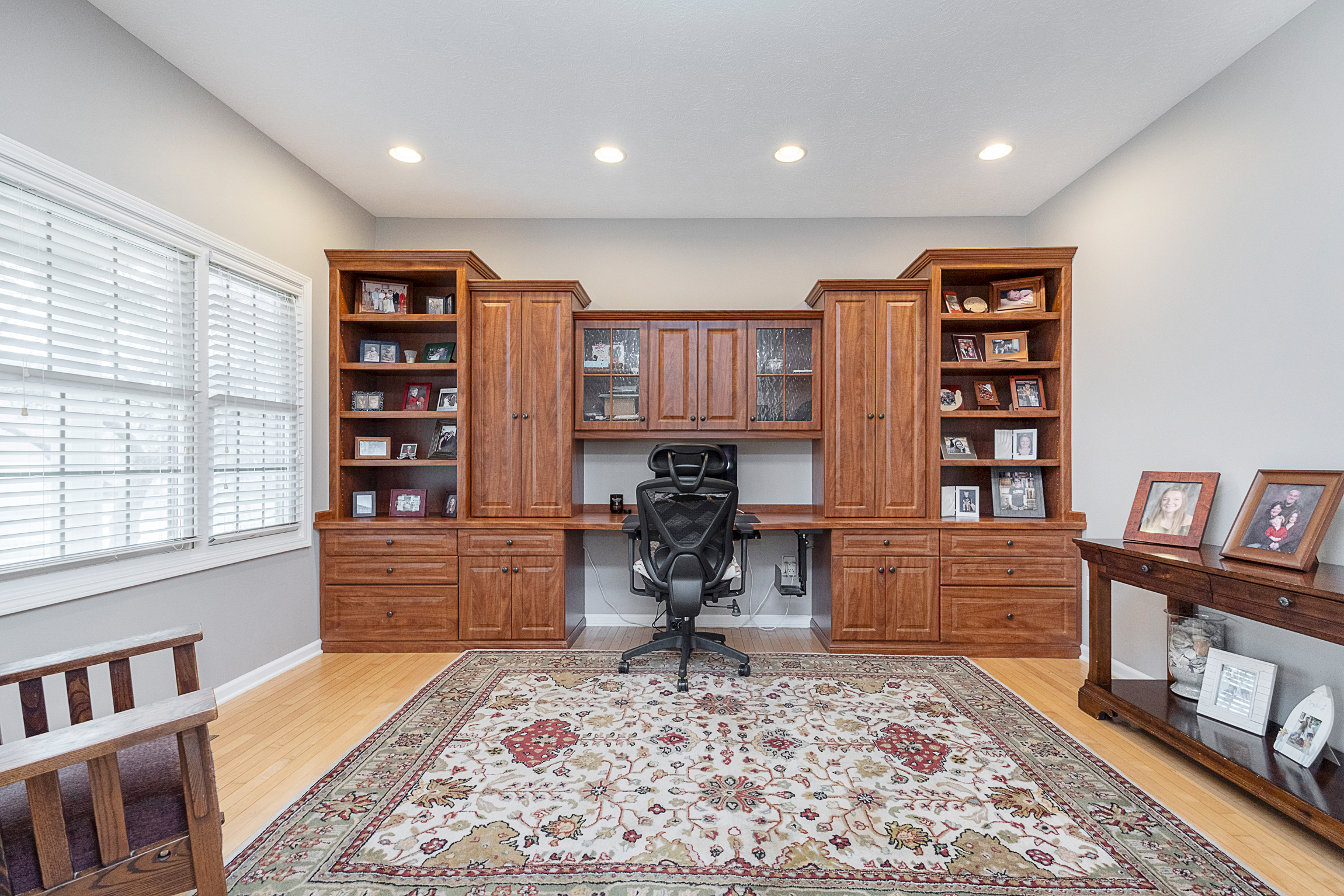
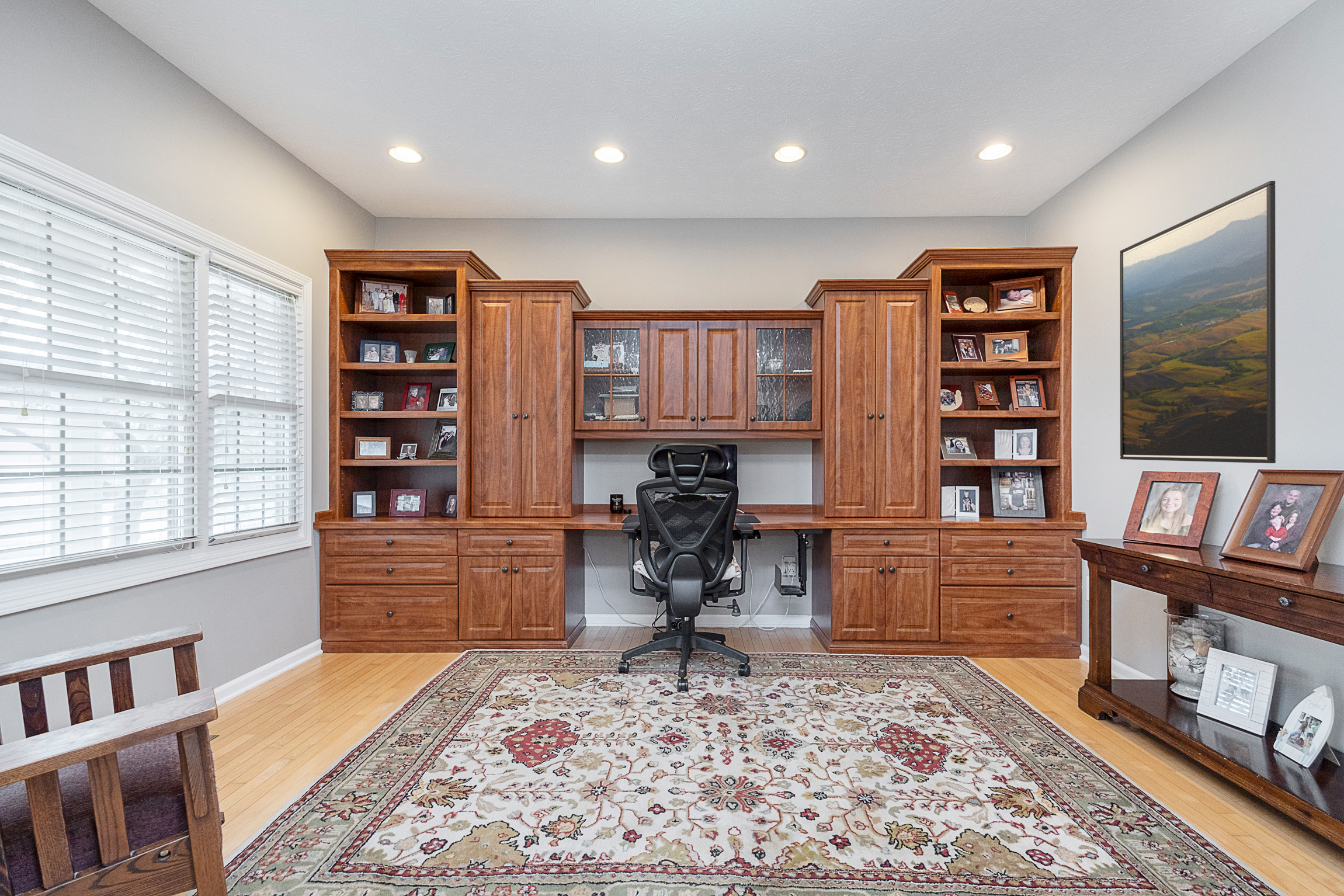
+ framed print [1120,180,1276,464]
